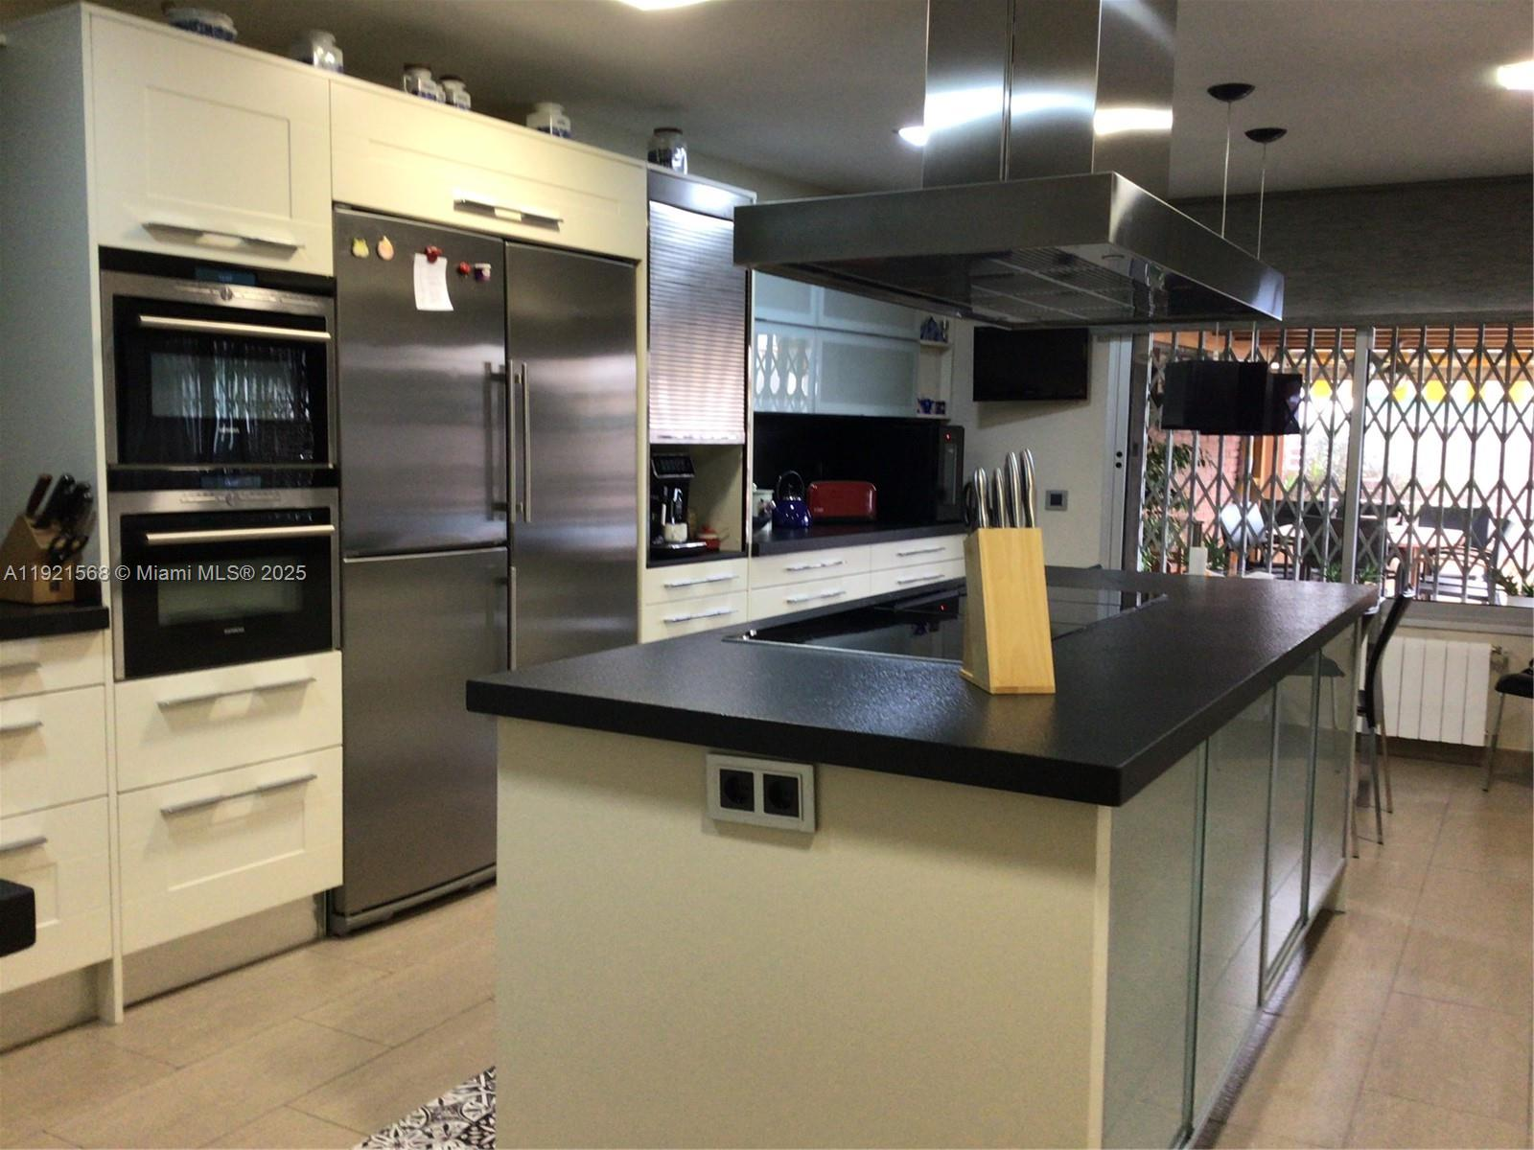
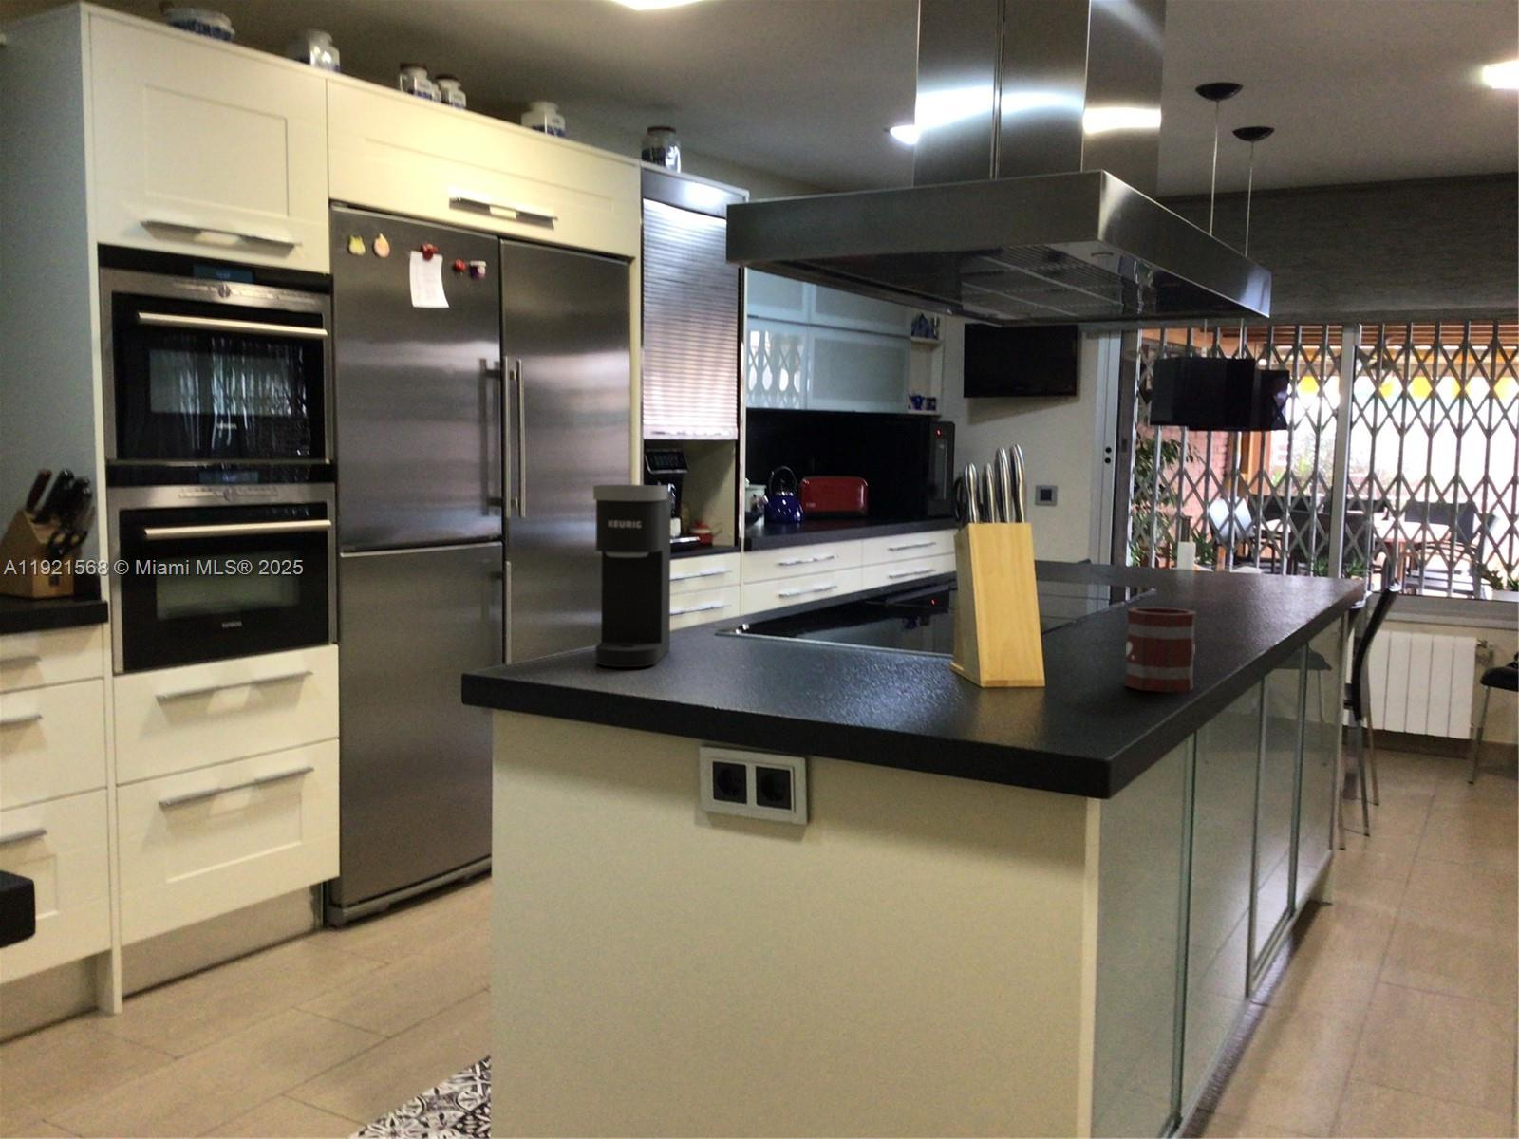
+ coffee maker [592,483,672,669]
+ mug [1124,607,1198,693]
